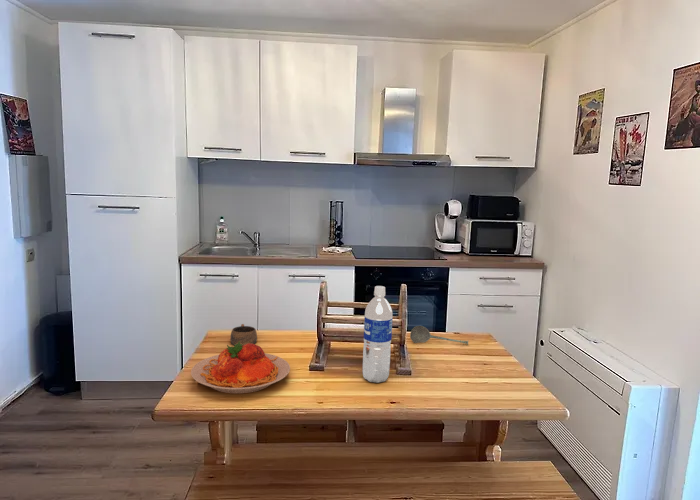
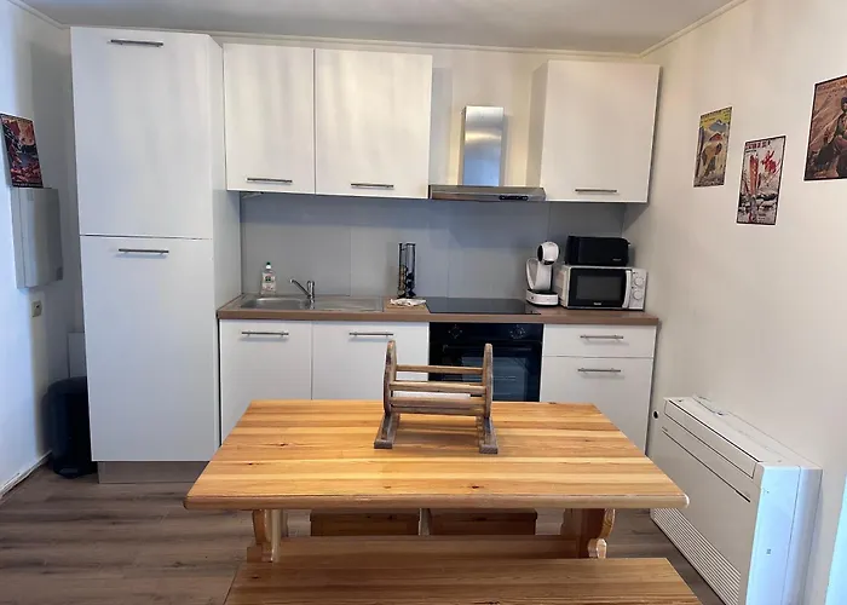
- plate [190,341,291,394]
- soupspoon [409,325,469,346]
- cup [229,323,258,346]
- water bottle [362,285,393,384]
